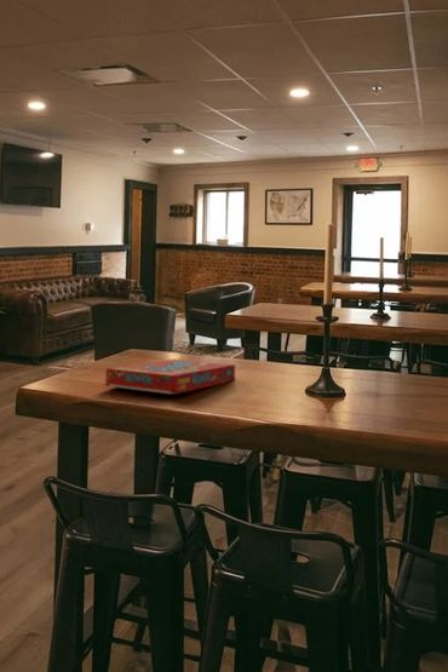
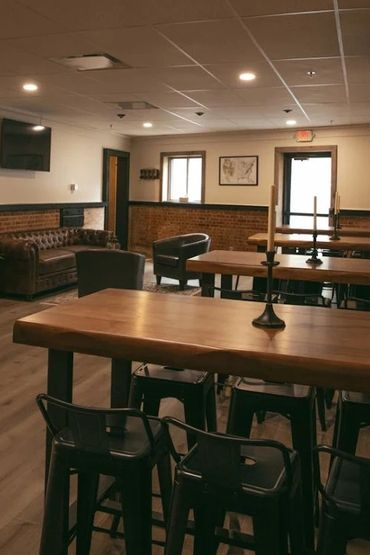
- snack box [104,358,236,396]
